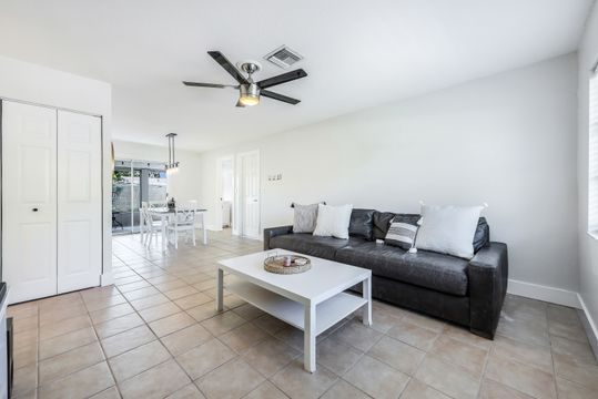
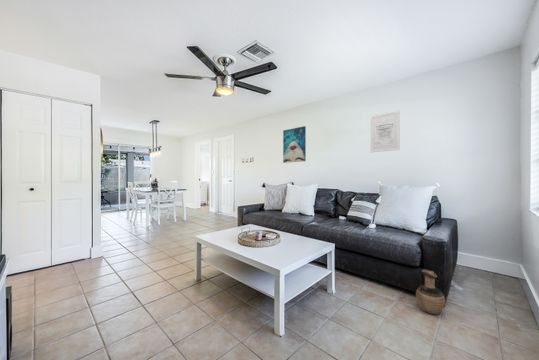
+ wall art [369,110,401,153]
+ wall art [282,125,307,164]
+ ceramic jug [415,268,446,316]
